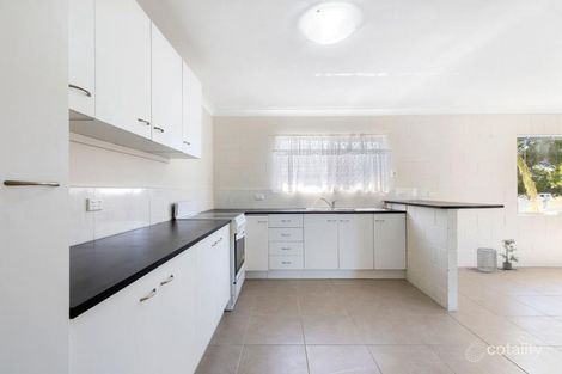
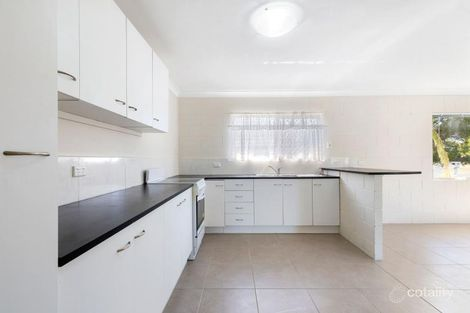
- wastebasket [476,246,499,274]
- potted plant [497,238,519,270]
